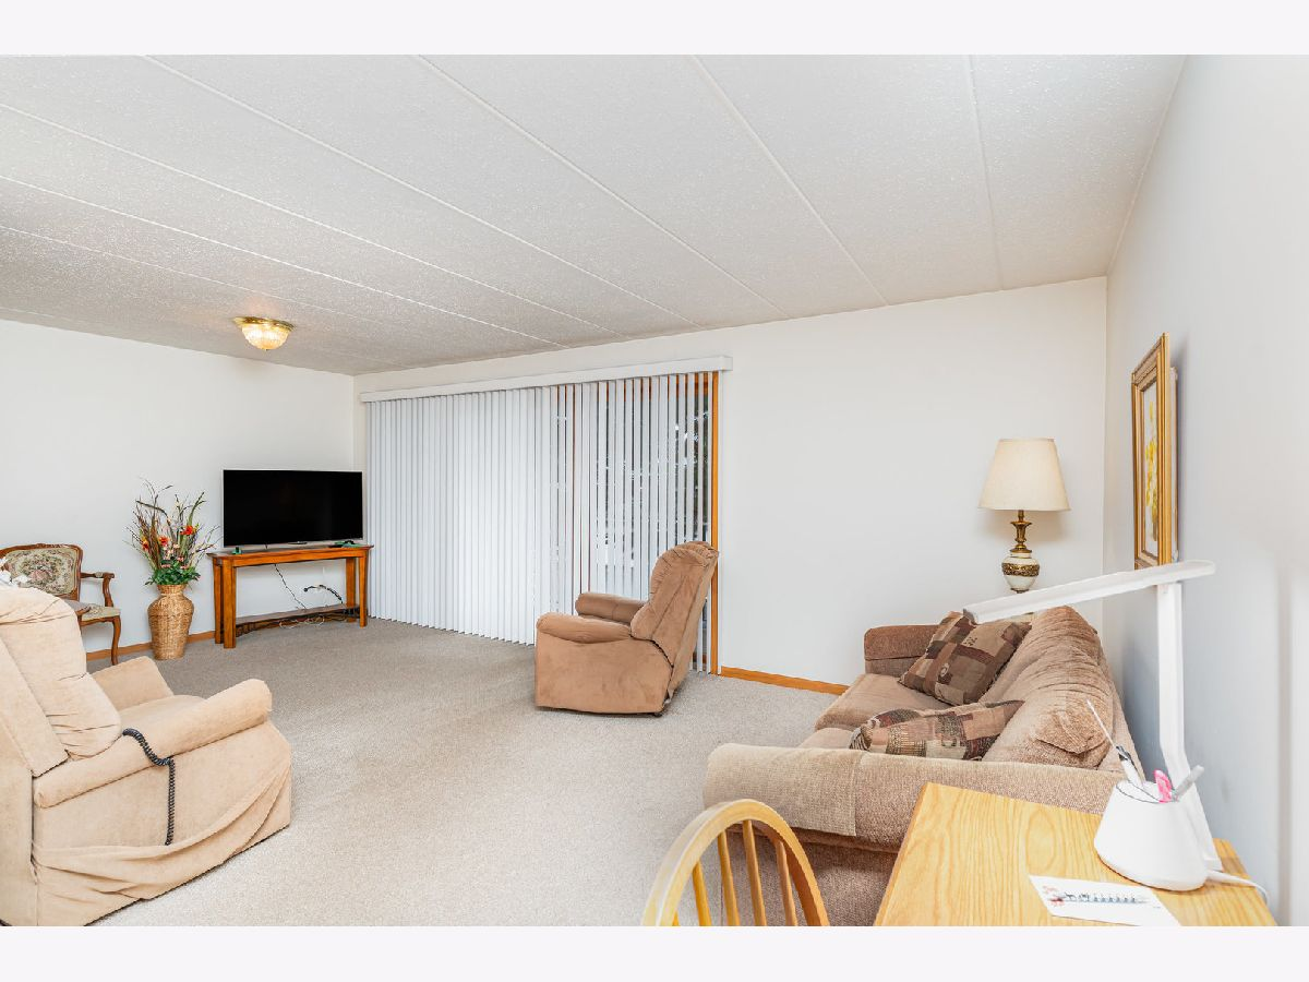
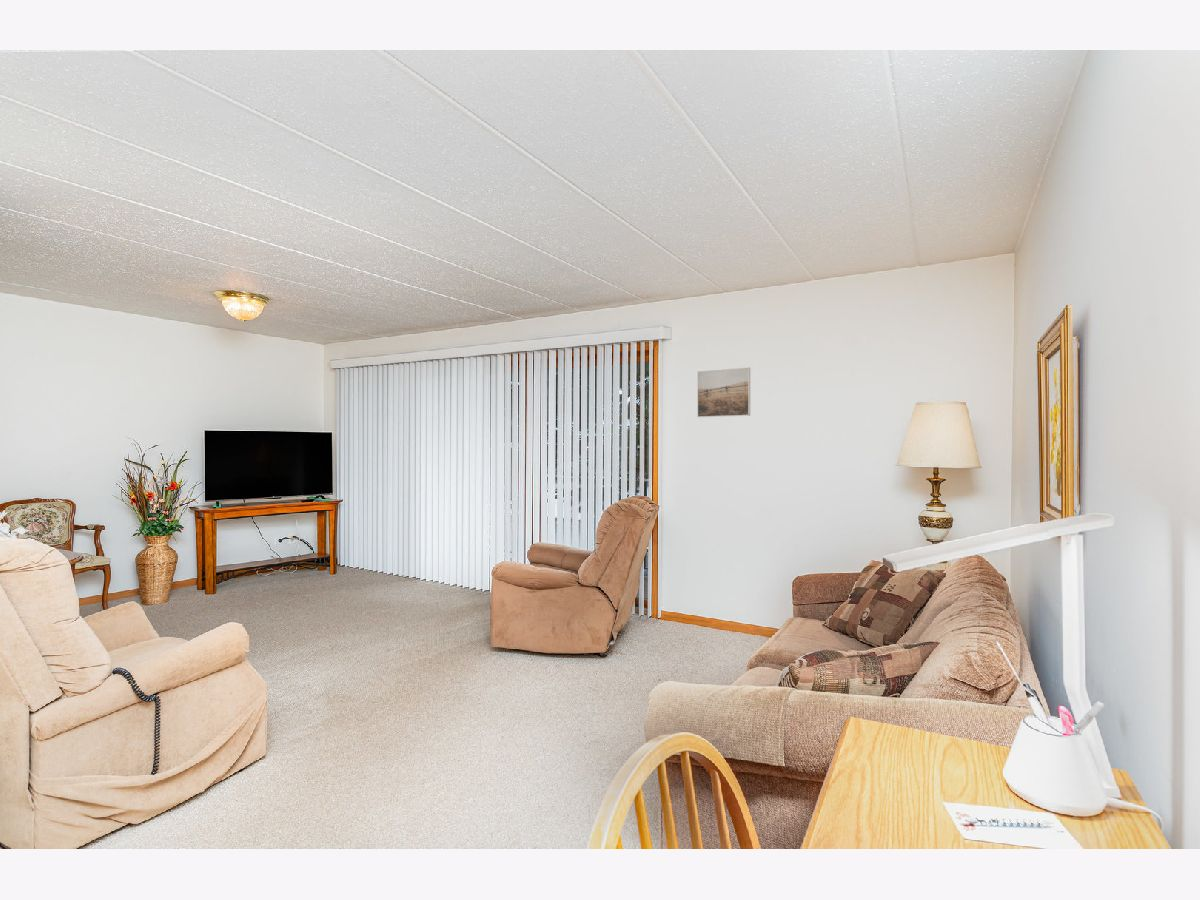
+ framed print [696,366,751,418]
